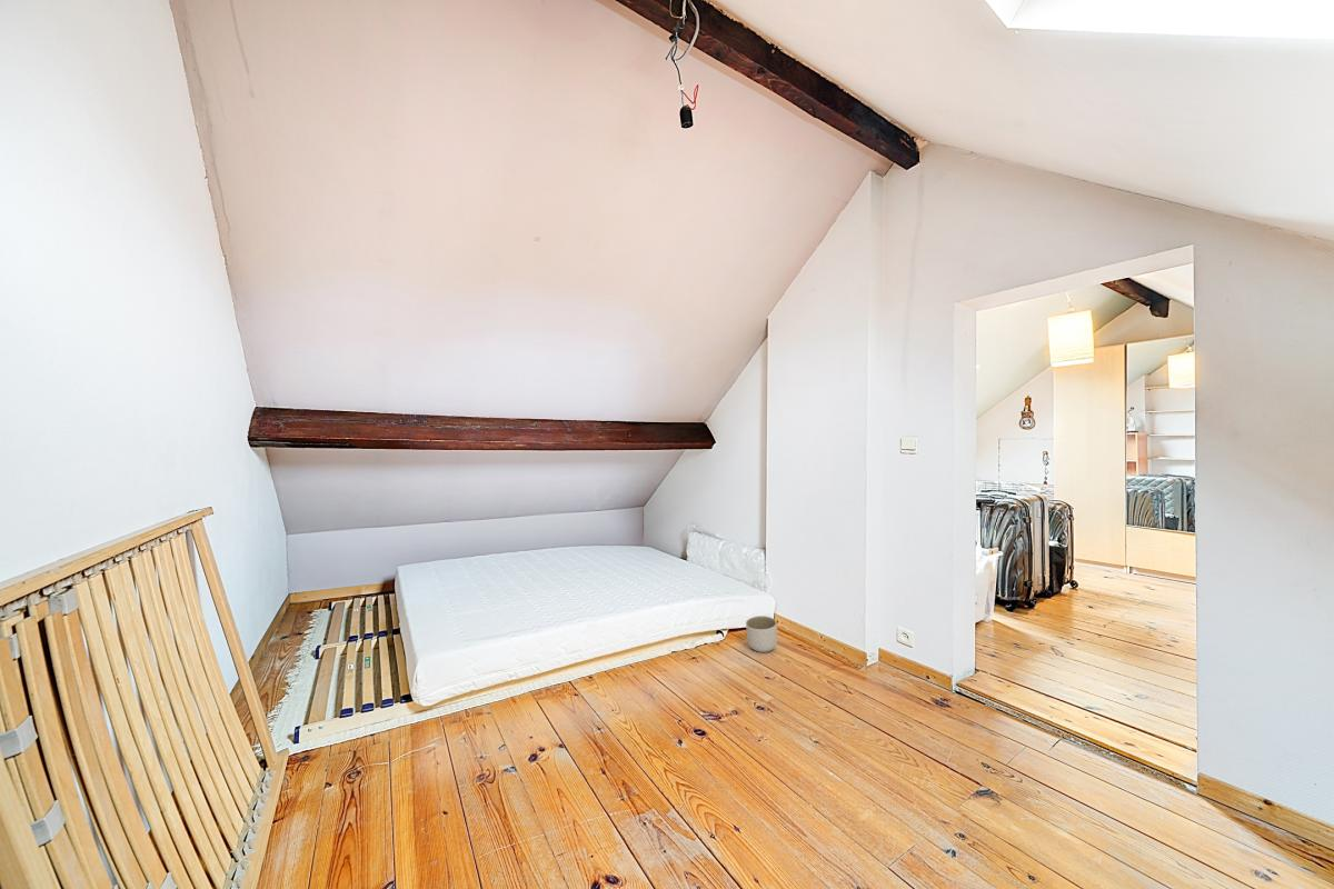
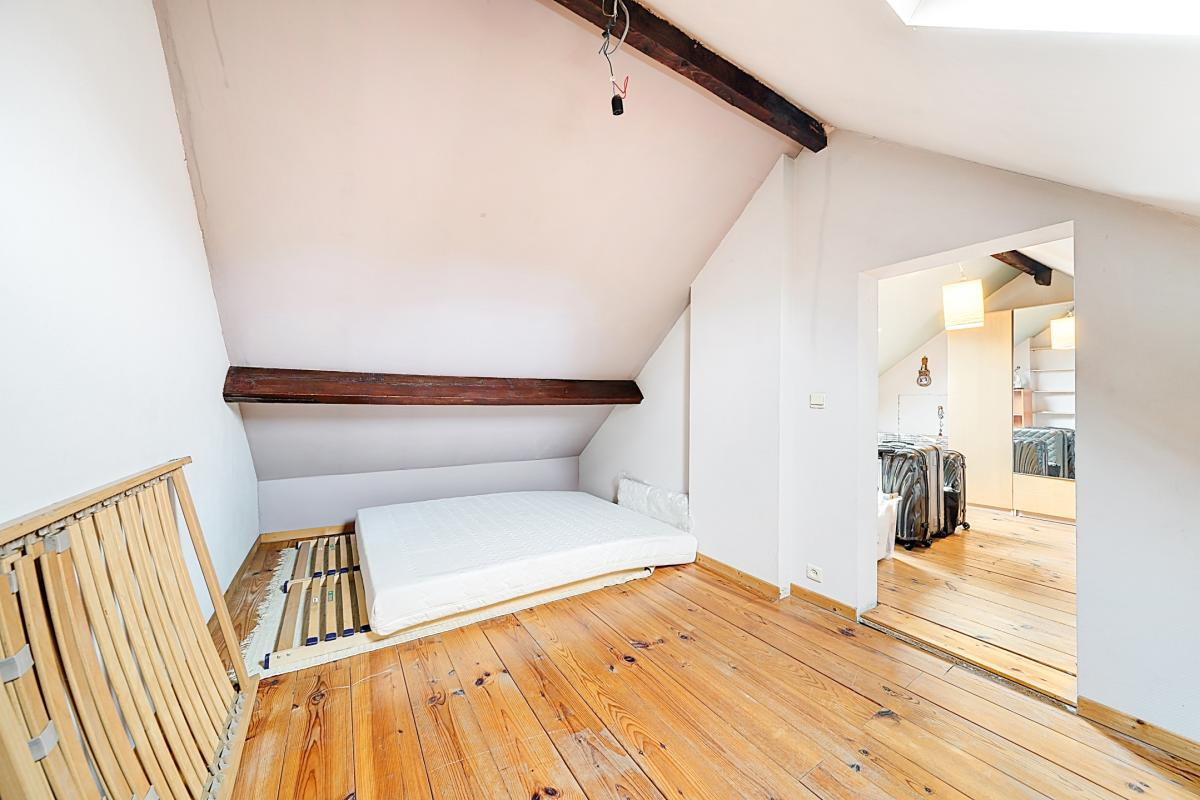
- planter [745,616,778,653]
